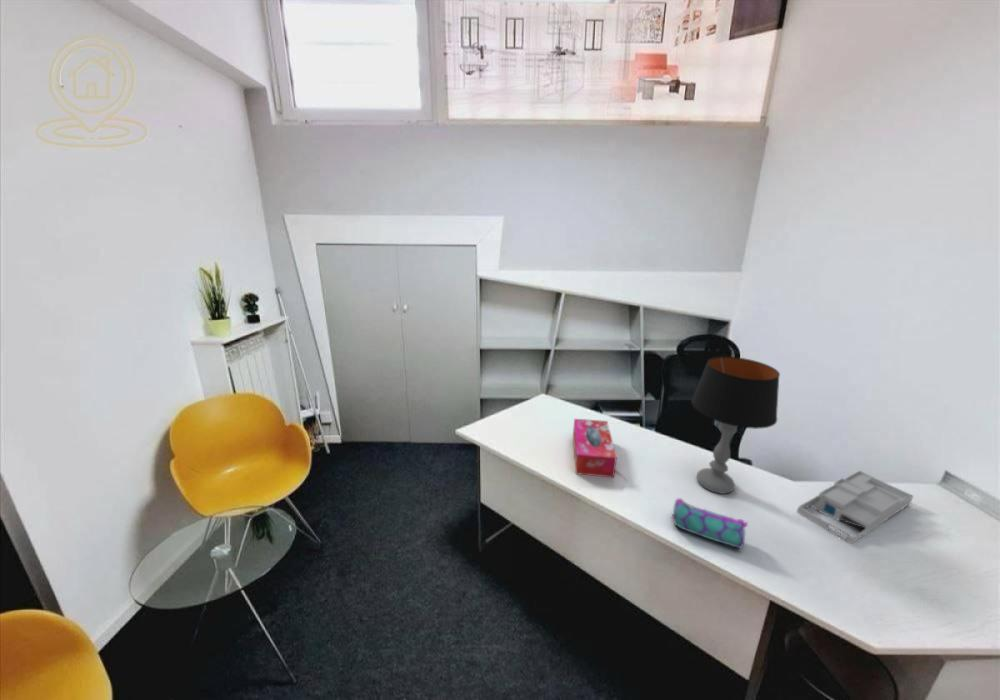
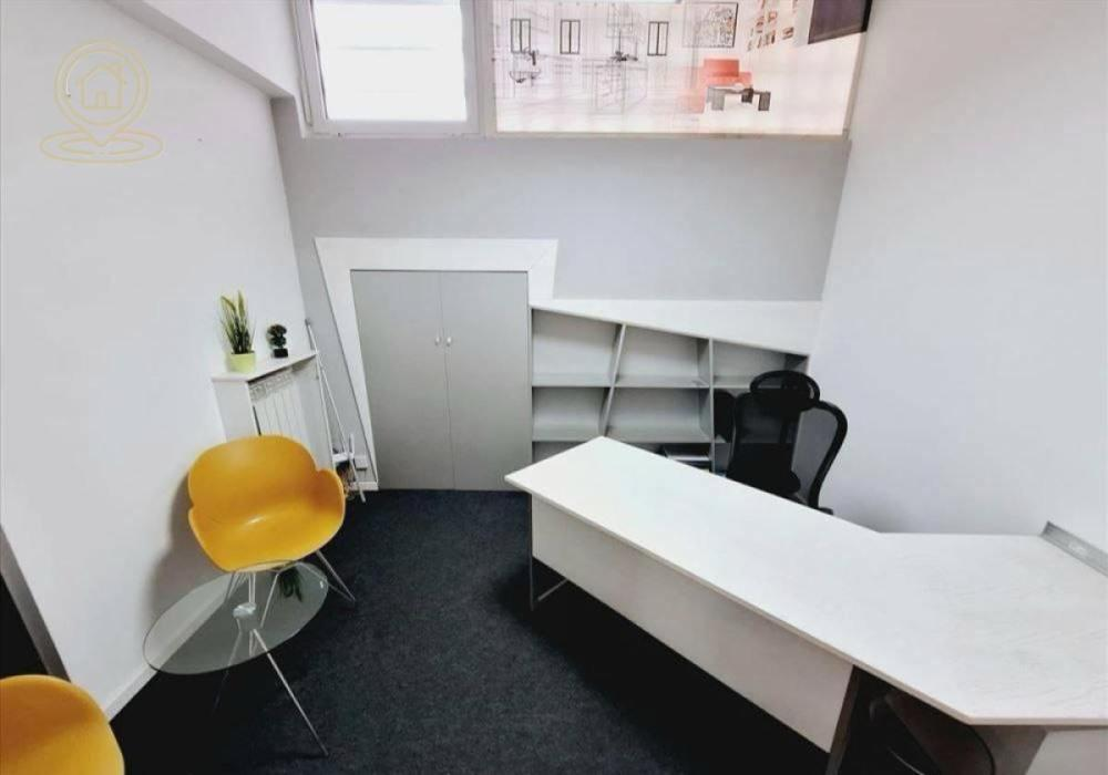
- pencil case [670,497,749,550]
- table lamp [690,355,781,495]
- tissue box [572,418,618,479]
- desk organizer [796,470,914,545]
